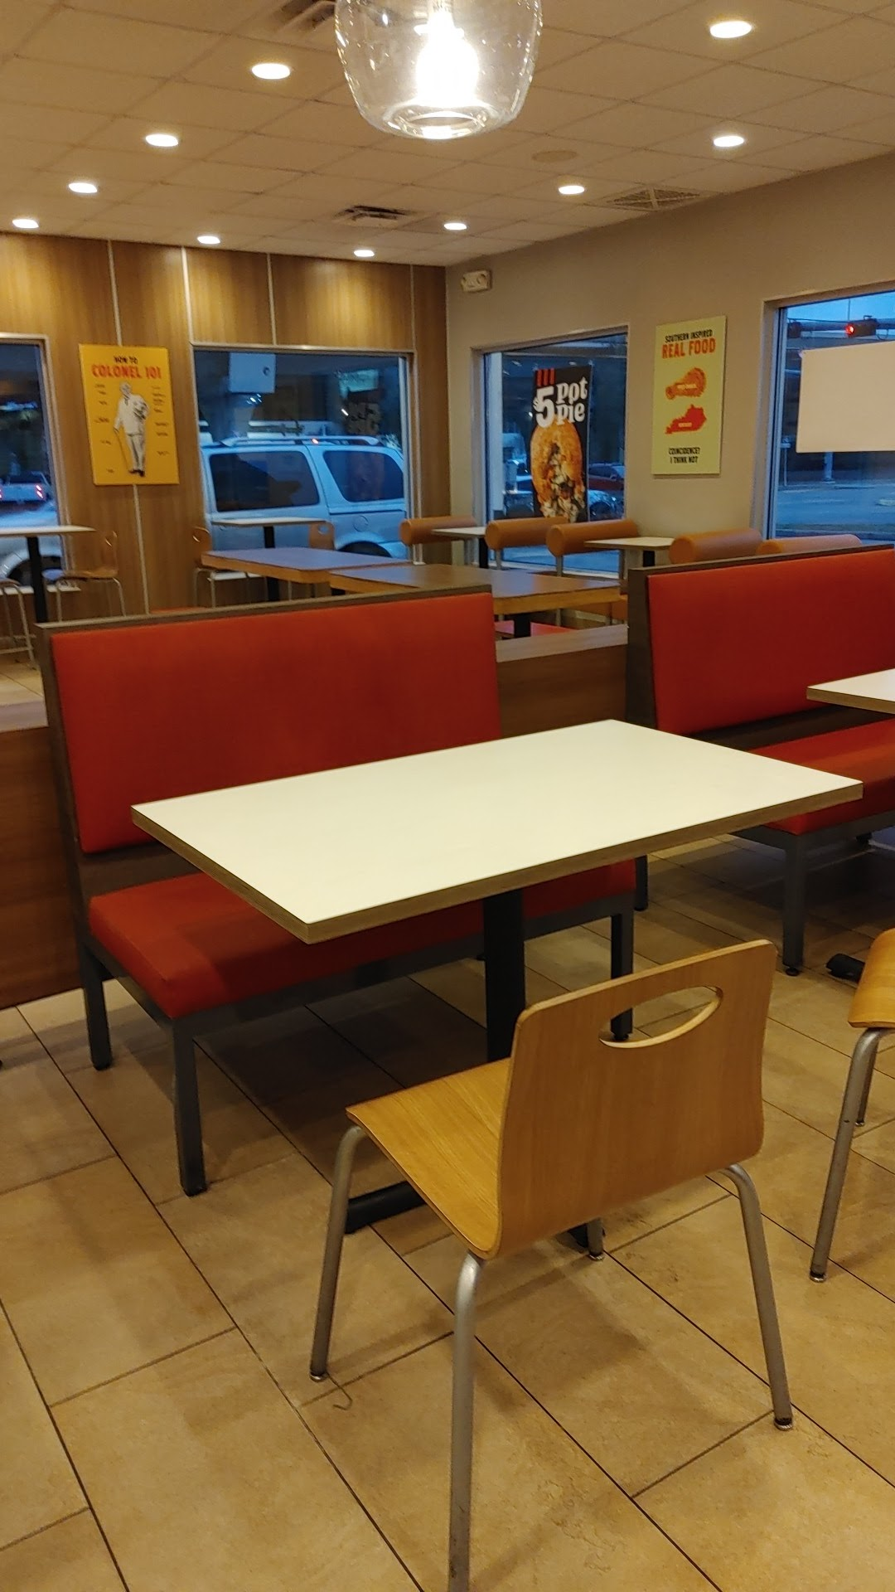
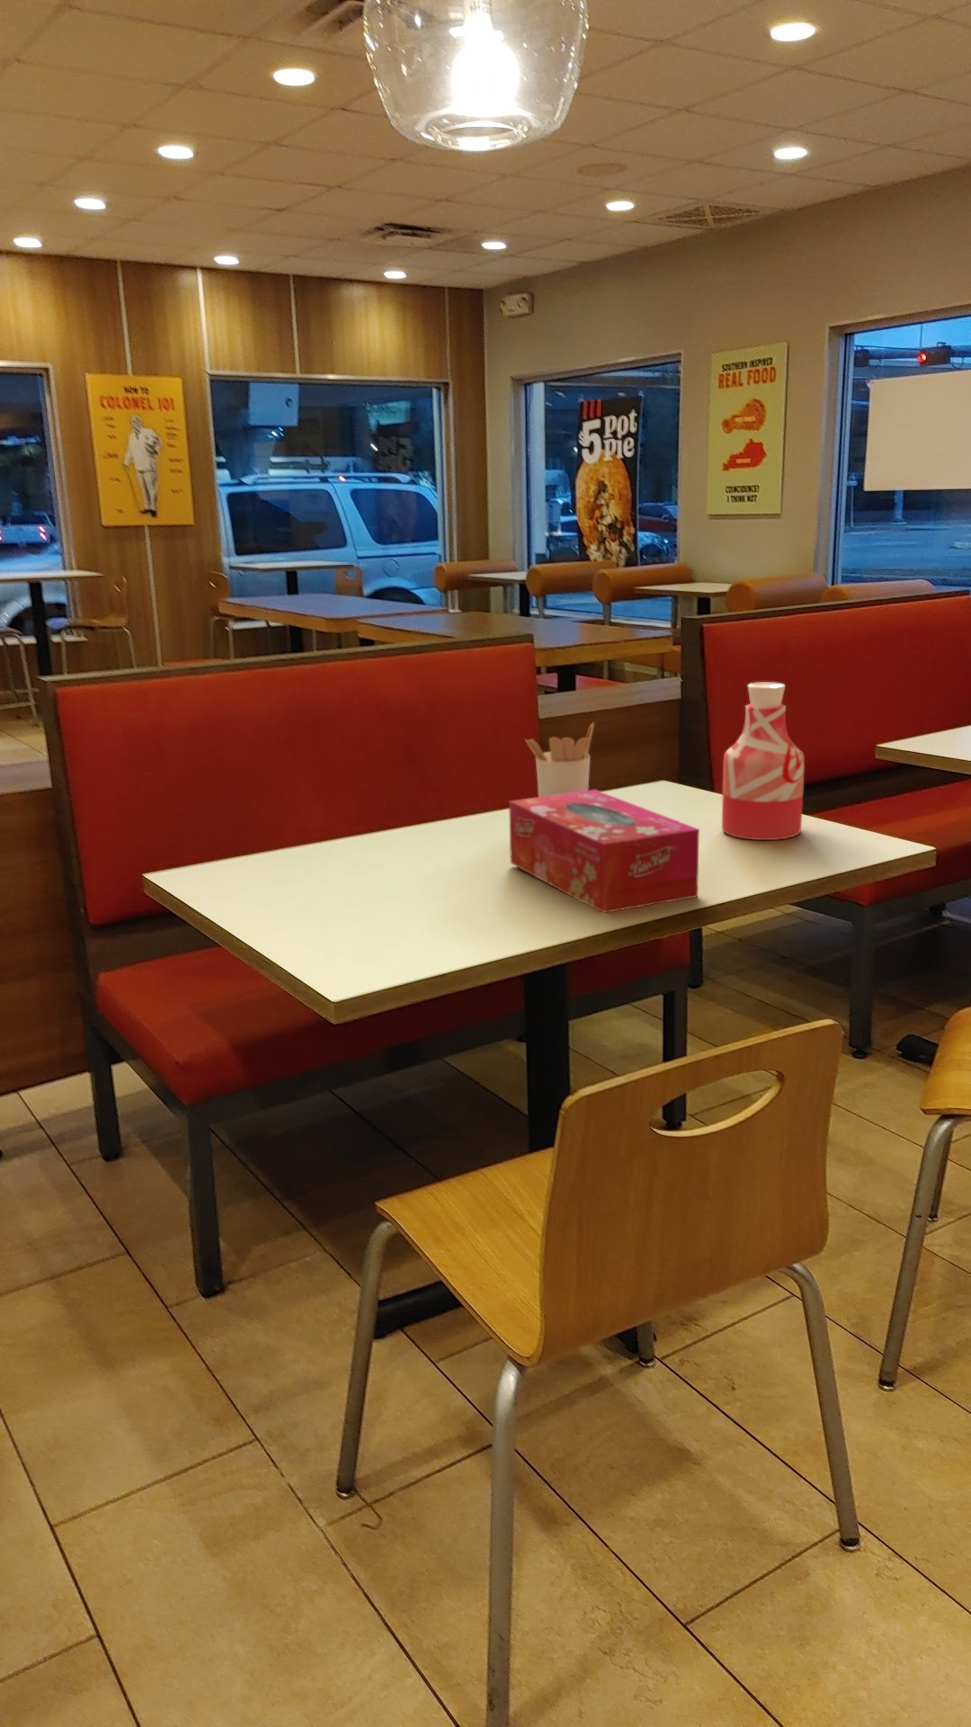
+ tissue box [507,789,701,913]
+ utensil holder [524,721,595,797]
+ bottle [721,681,805,841]
